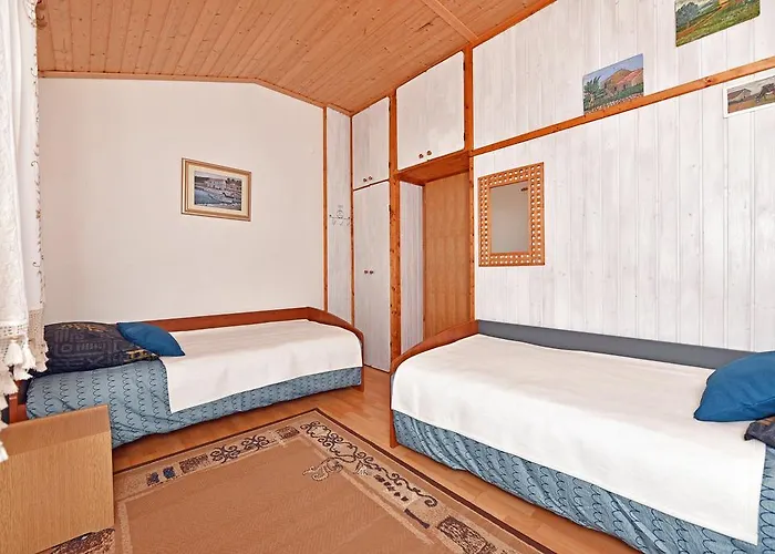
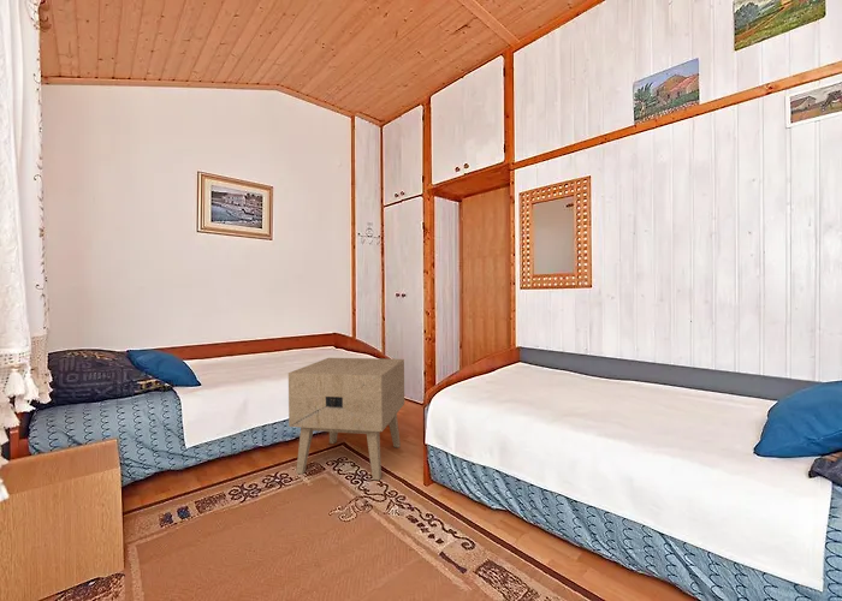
+ nightstand [287,357,405,481]
